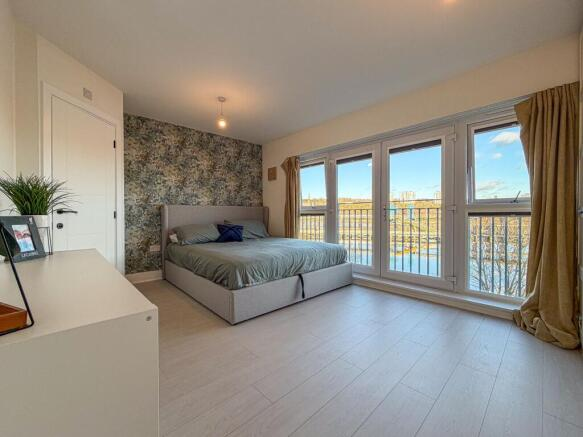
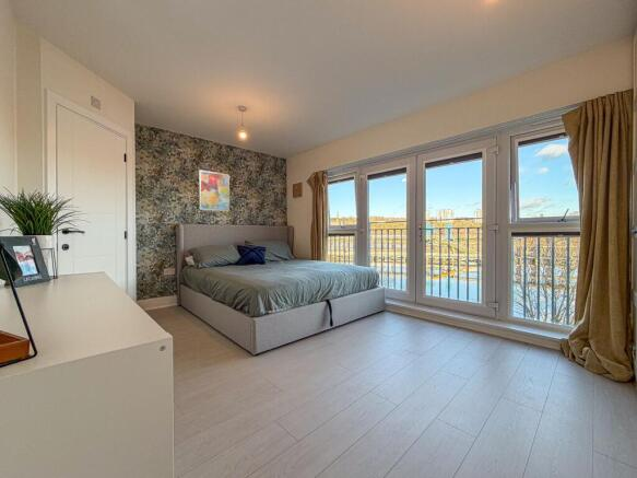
+ wall art [198,168,231,212]
